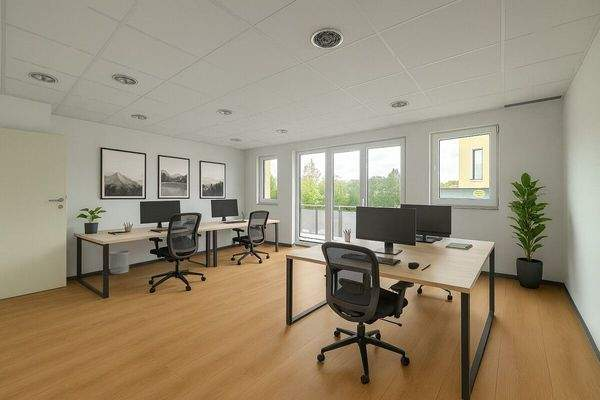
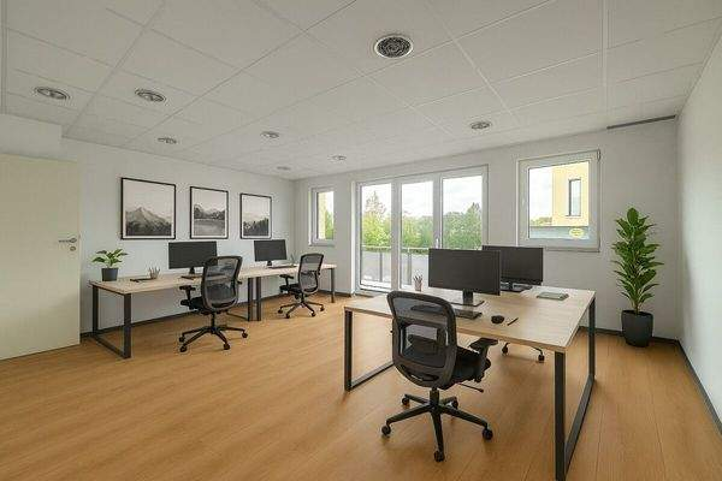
- waste bin [108,250,131,275]
